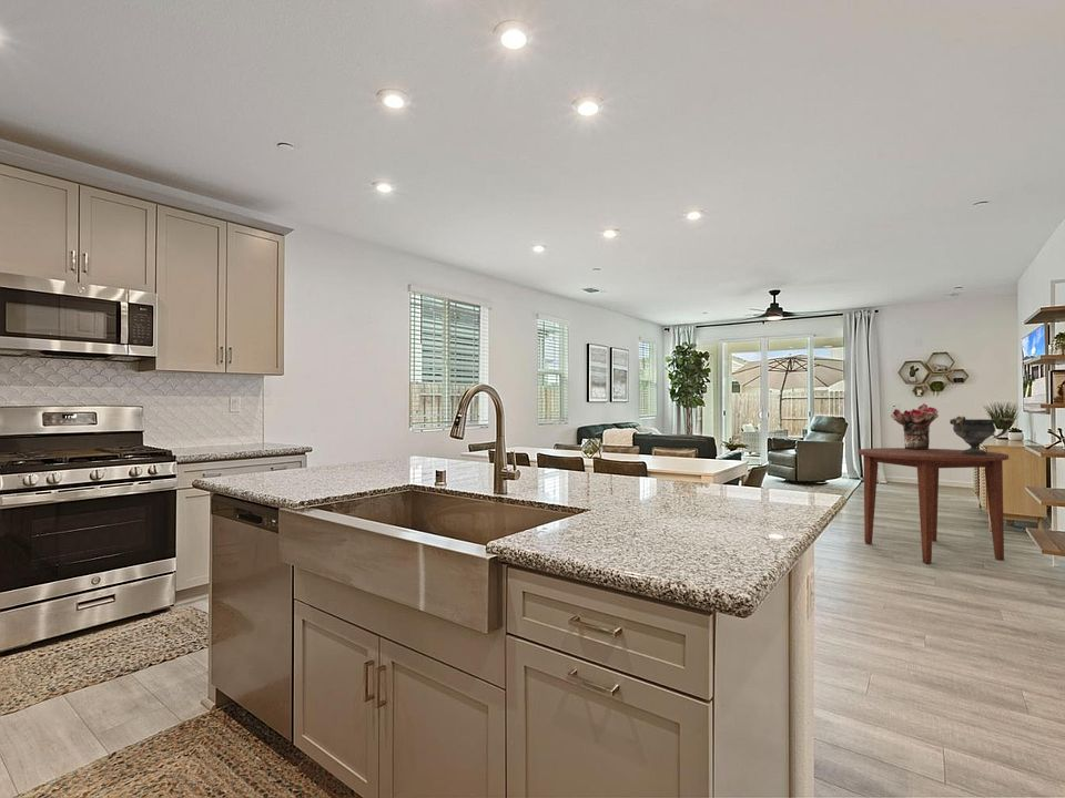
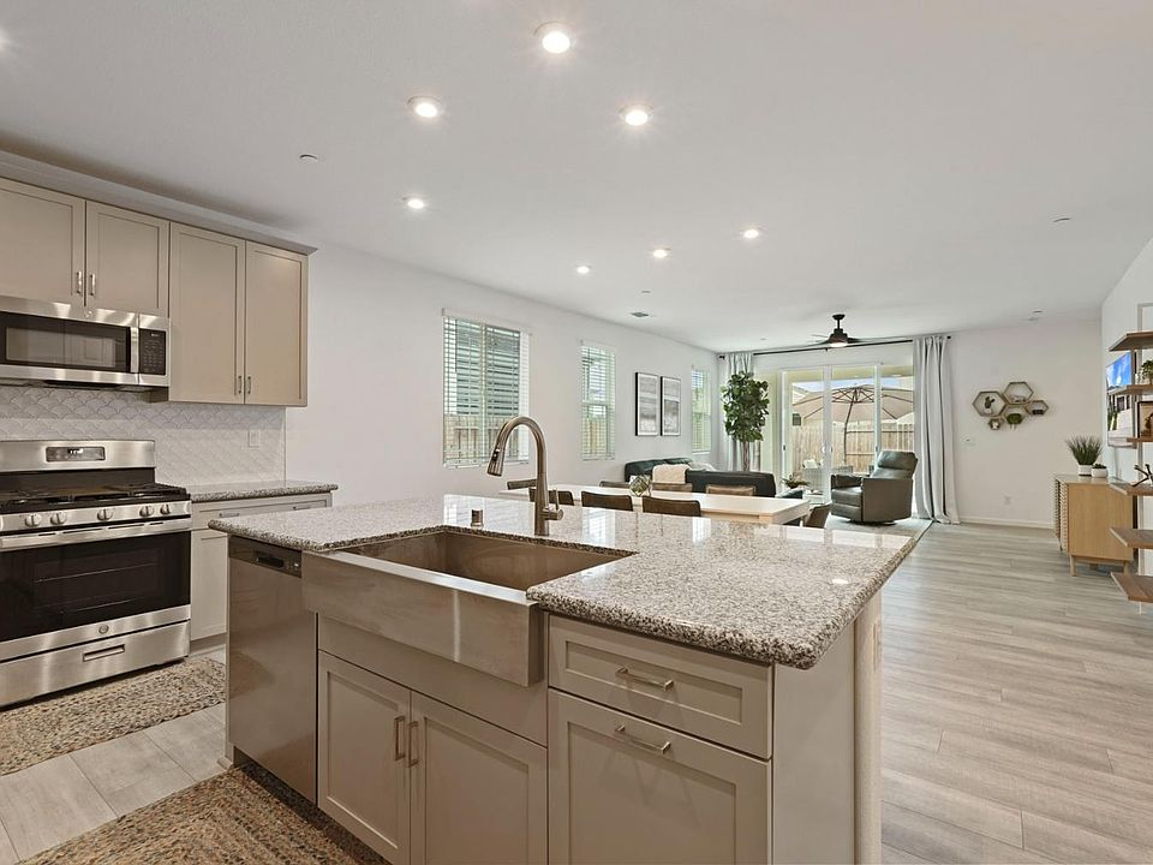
- dining table [856,447,1010,564]
- bouquet [890,402,940,450]
- decorative bowl [949,415,1015,454]
